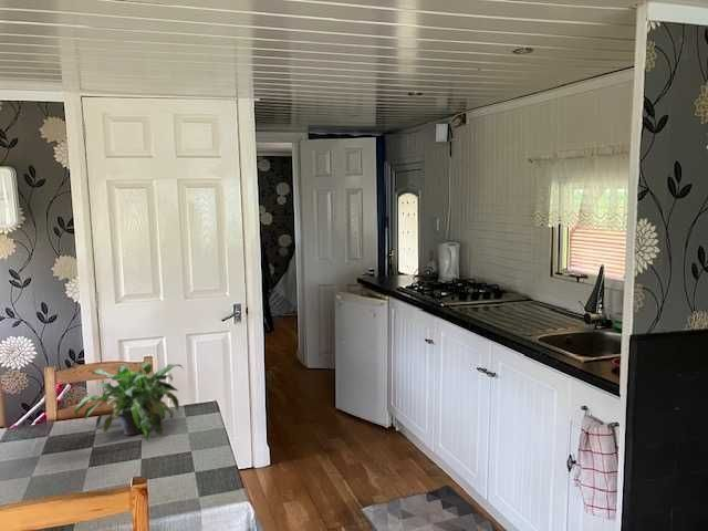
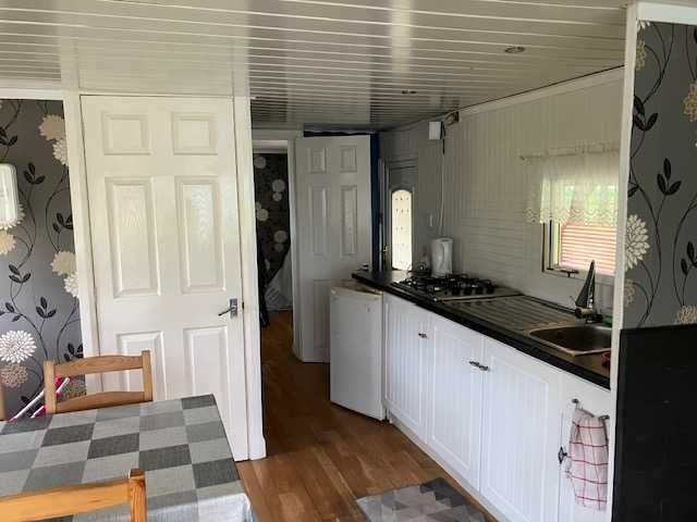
- potted plant [73,362,185,442]
